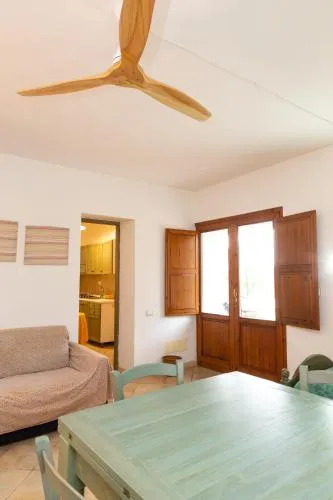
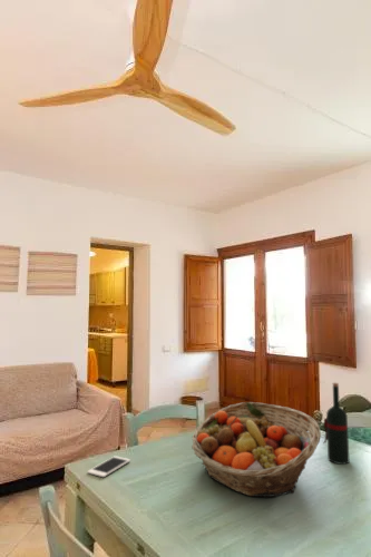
+ fruit basket [191,401,322,498]
+ cell phone [87,455,131,478]
+ wine bottle [322,381,351,466]
